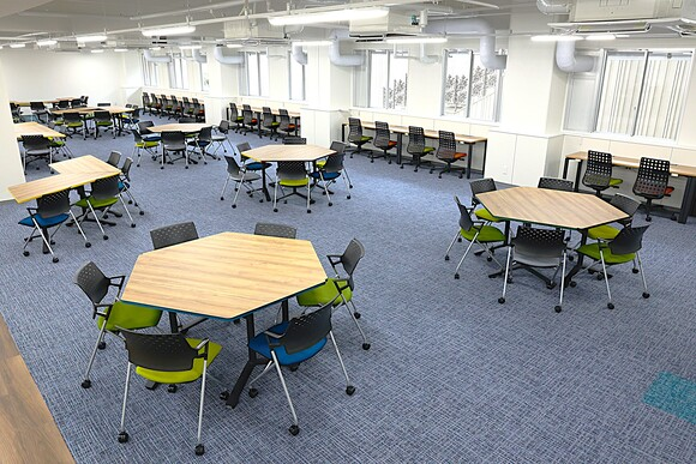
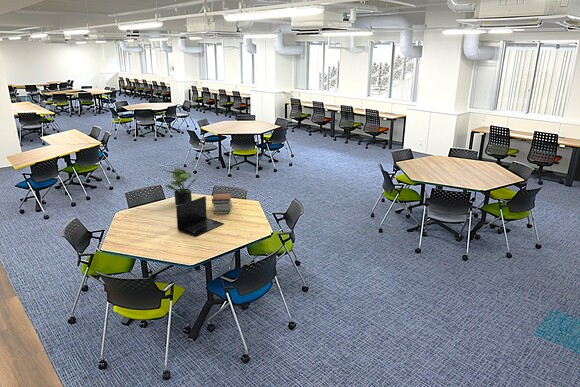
+ laptop [175,195,225,237]
+ potted plant [162,167,199,206]
+ book stack [211,191,233,215]
